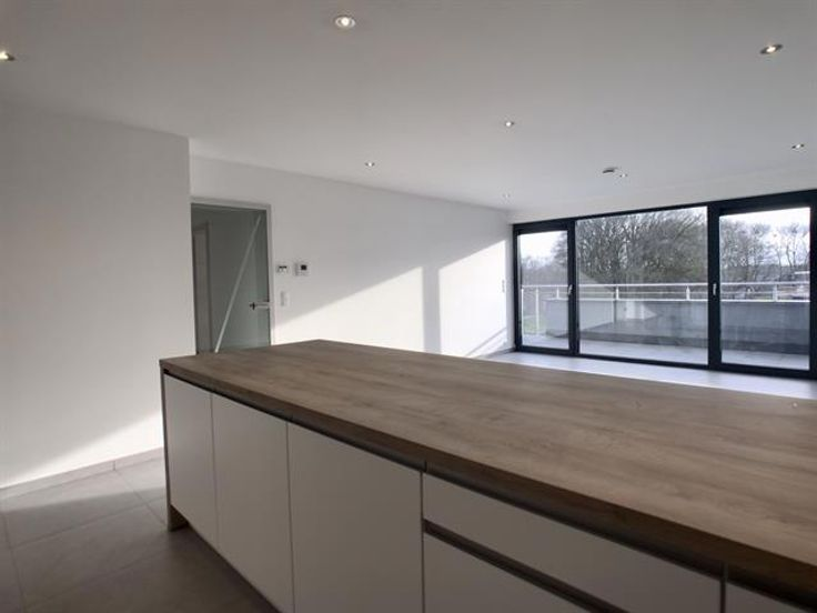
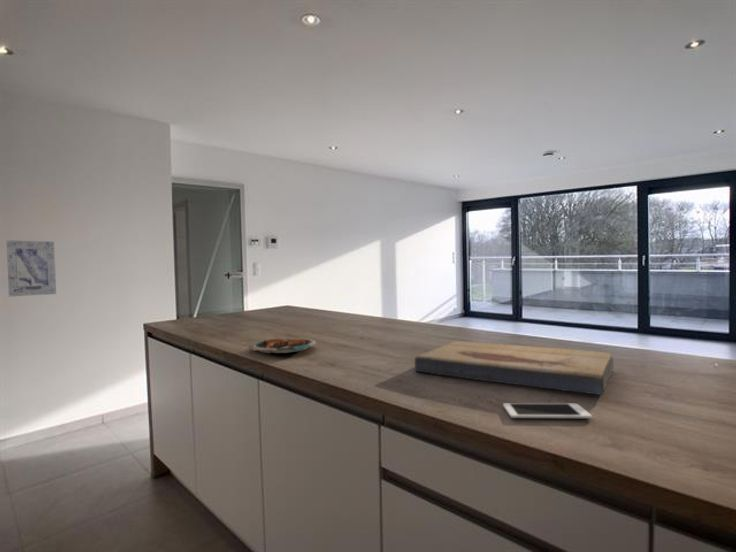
+ cell phone [502,402,593,420]
+ fish fossil [414,340,615,396]
+ wall art [6,239,57,297]
+ plate [248,337,317,355]
